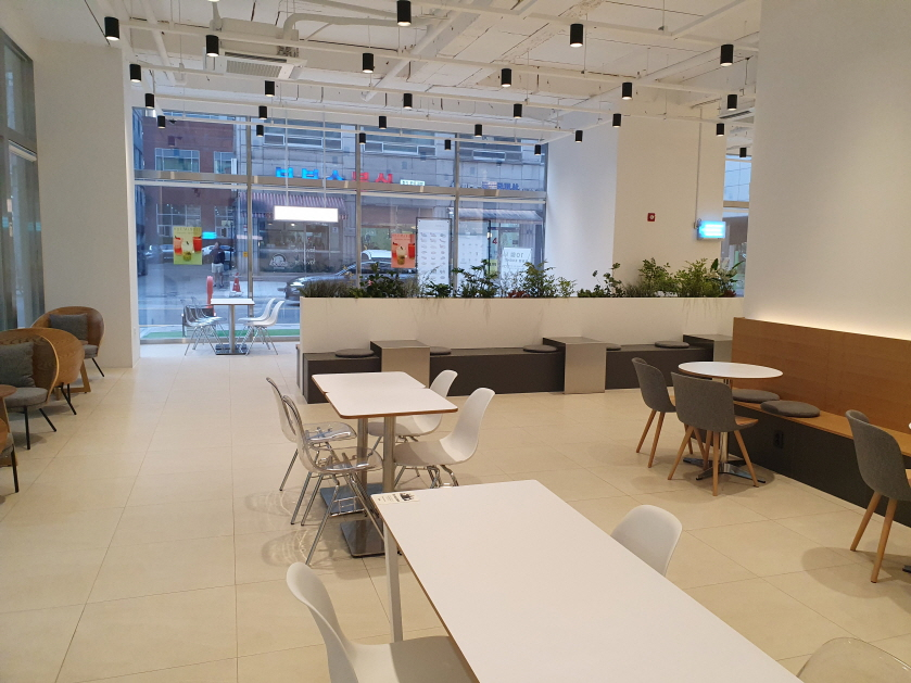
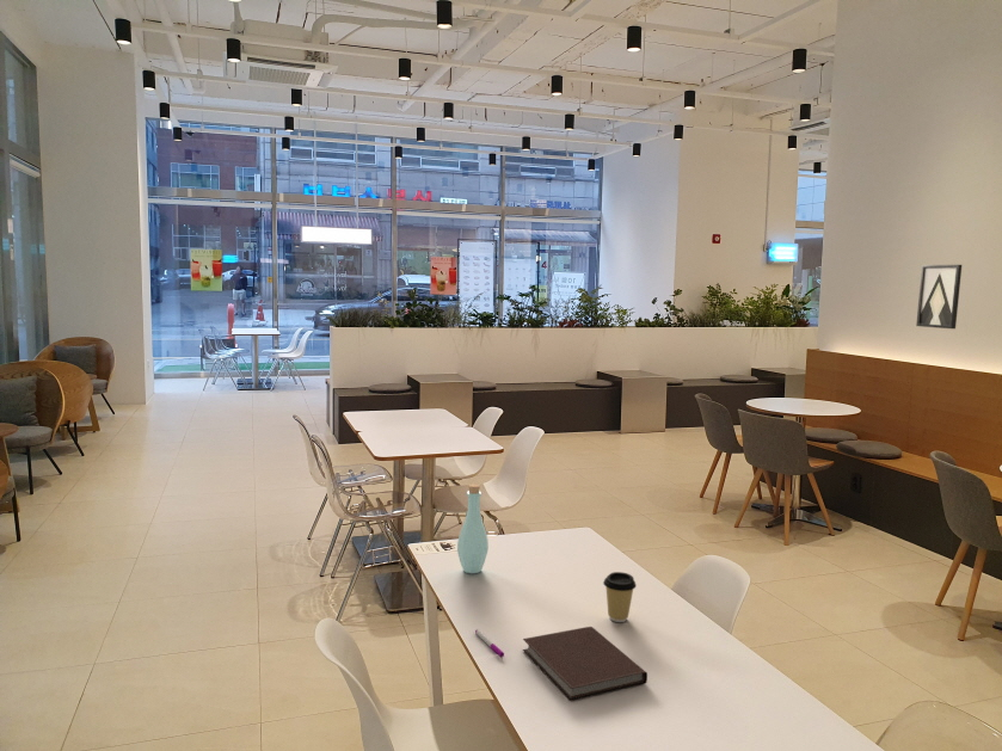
+ wall art [915,264,963,330]
+ coffee cup [602,571,638,623]
+ notebook [522,626,648,702]
+ pen [474,628,505,658]
+ bottle [456,482,490,574]
